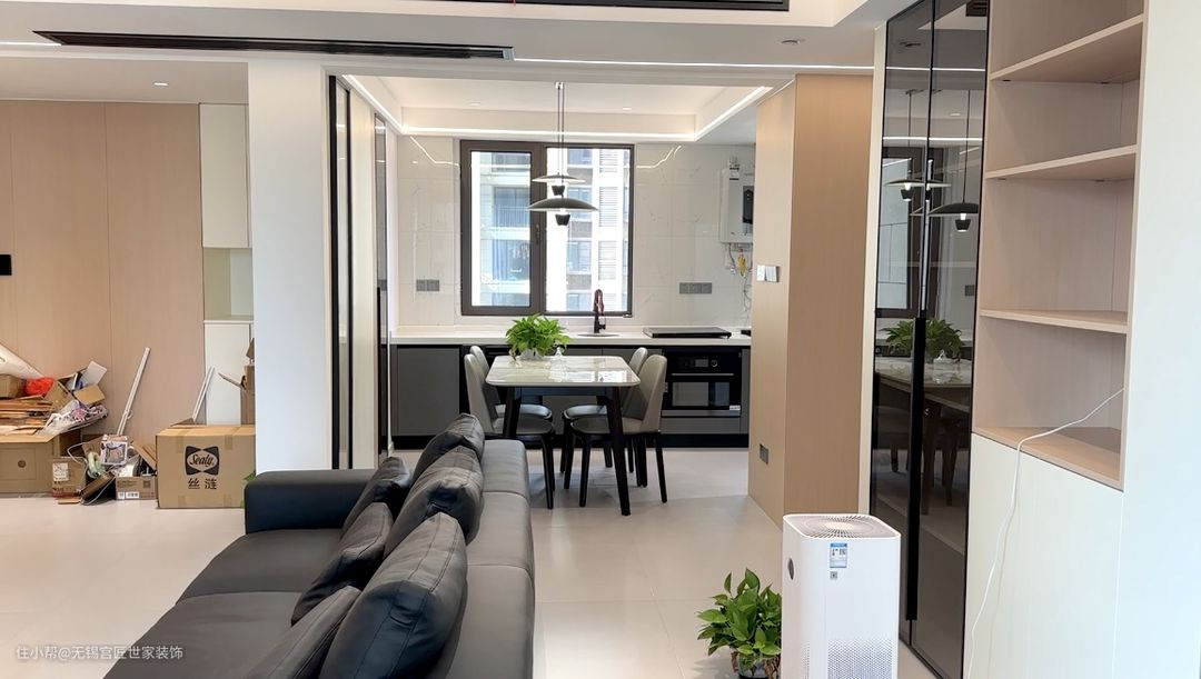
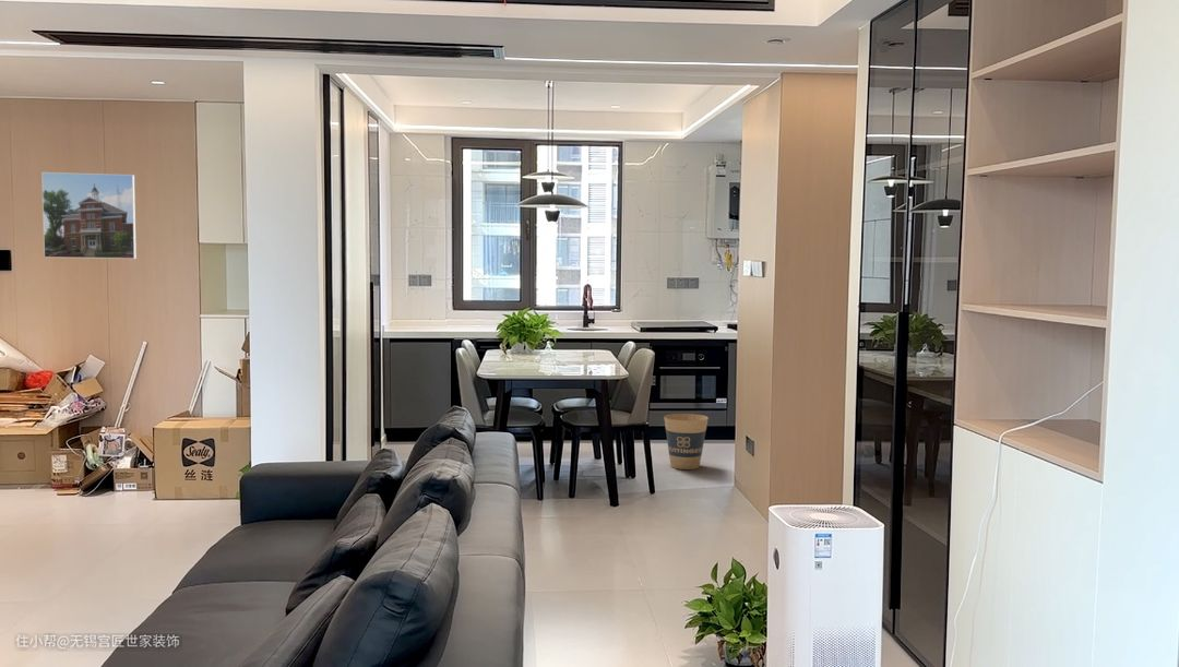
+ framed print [40,171,138,260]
+ trash can [663,413,710,471]
